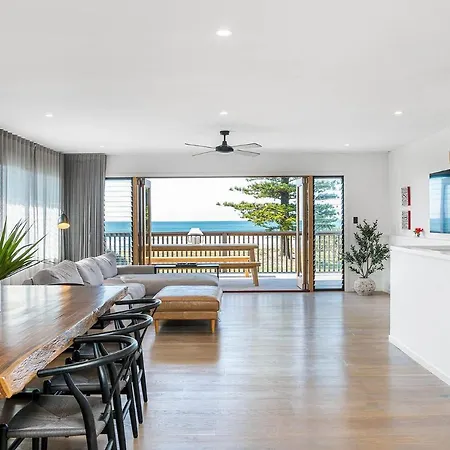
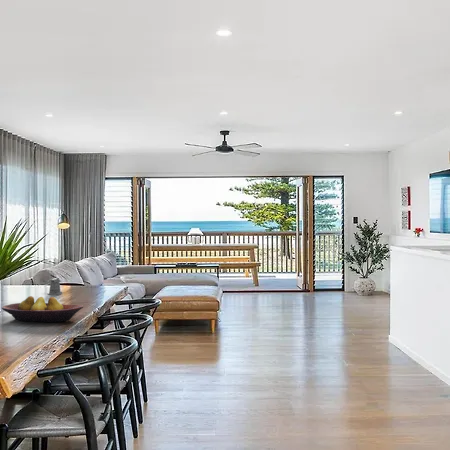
+ pepper shaker [42,277,63,296]
+ fruit bowl [1,295,84,323]
